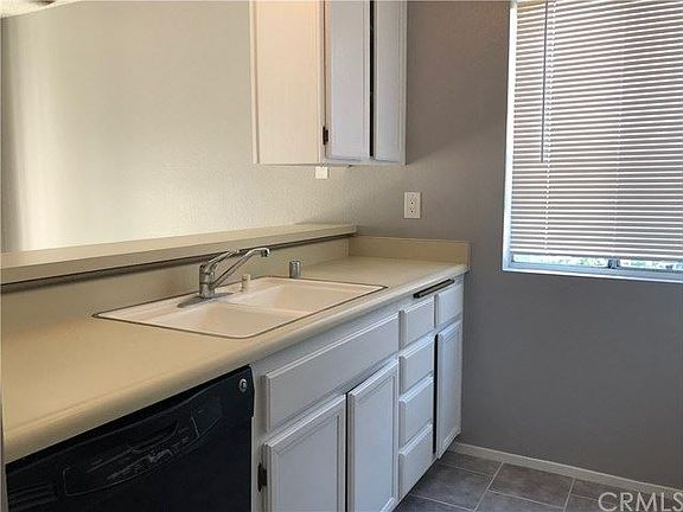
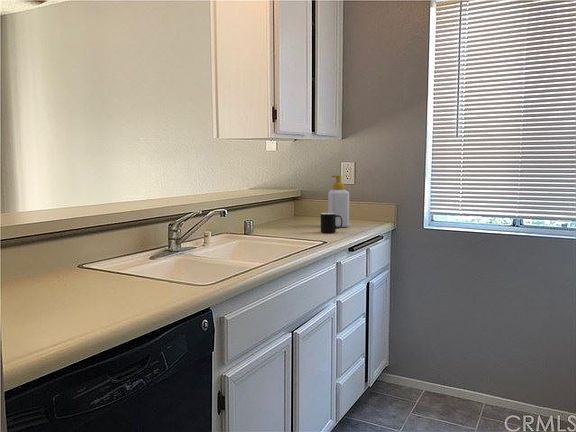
+ soap bottle [327,175,350,228]
+ cup [320,212,343,234]
